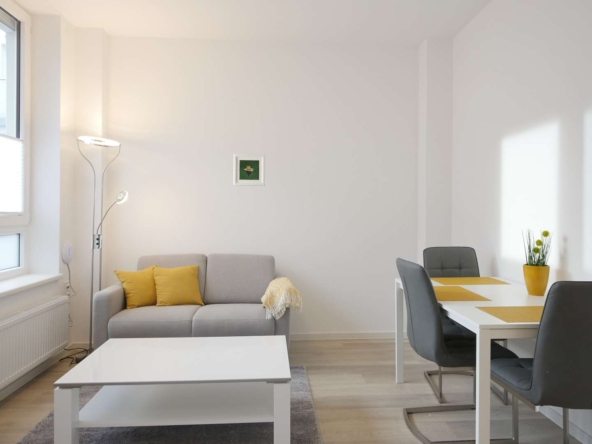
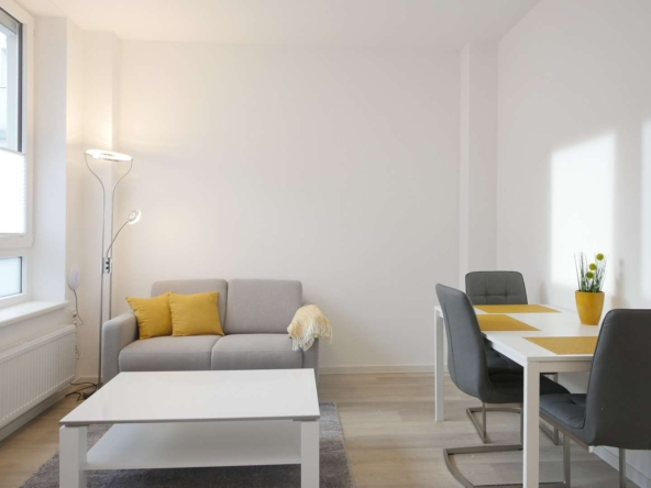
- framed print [233,153,266,187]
